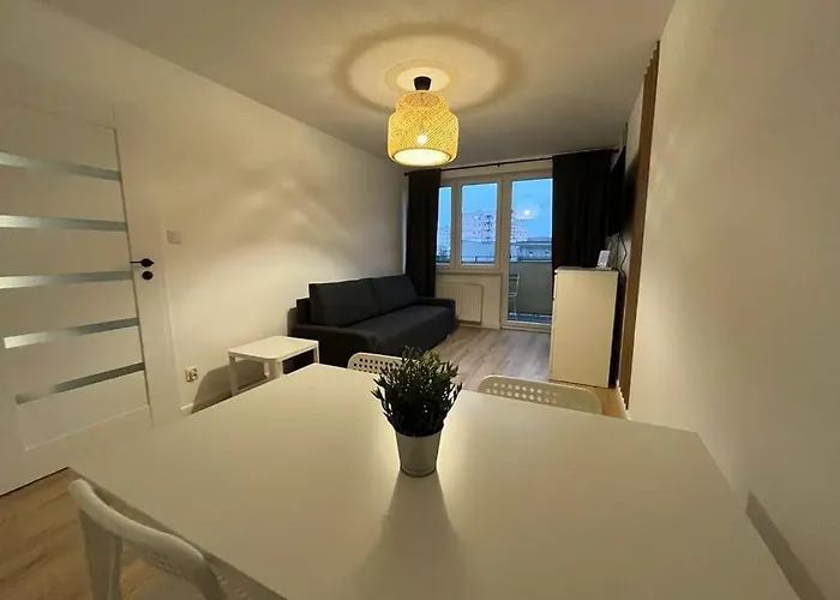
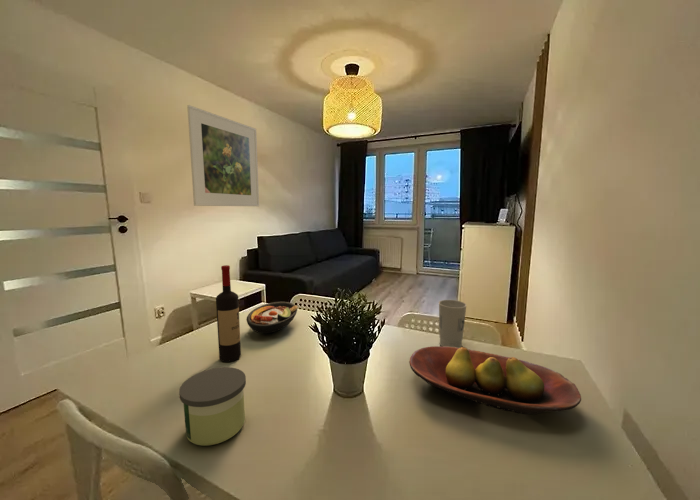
+ cup [438,299,468,348]
+ candle [178,366,247,447]
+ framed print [186,104,260,207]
+ fruit bowl [408,345,582,415]
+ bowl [245,301,299,334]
+ wine bottle [215,264,242,363]
